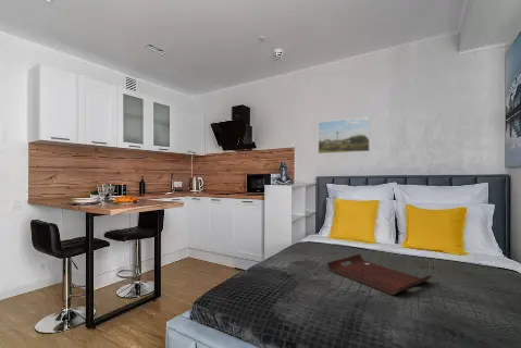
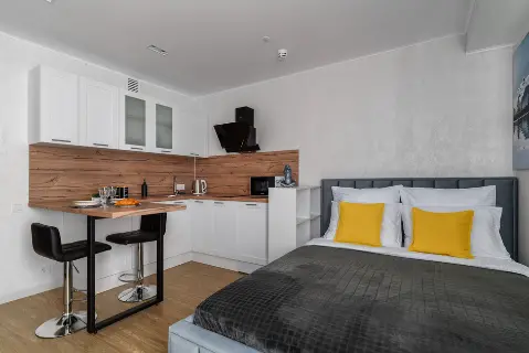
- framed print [317,115,371,154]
- serving tray [326,253,432,296]
